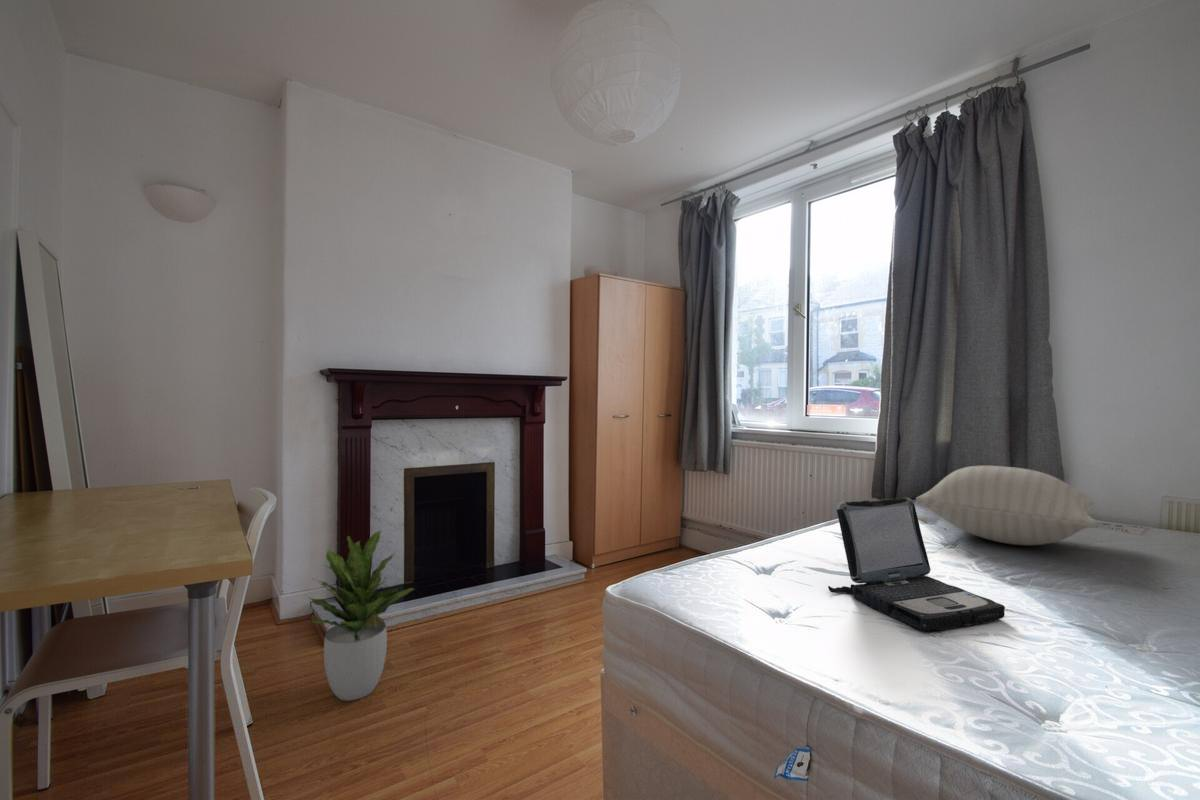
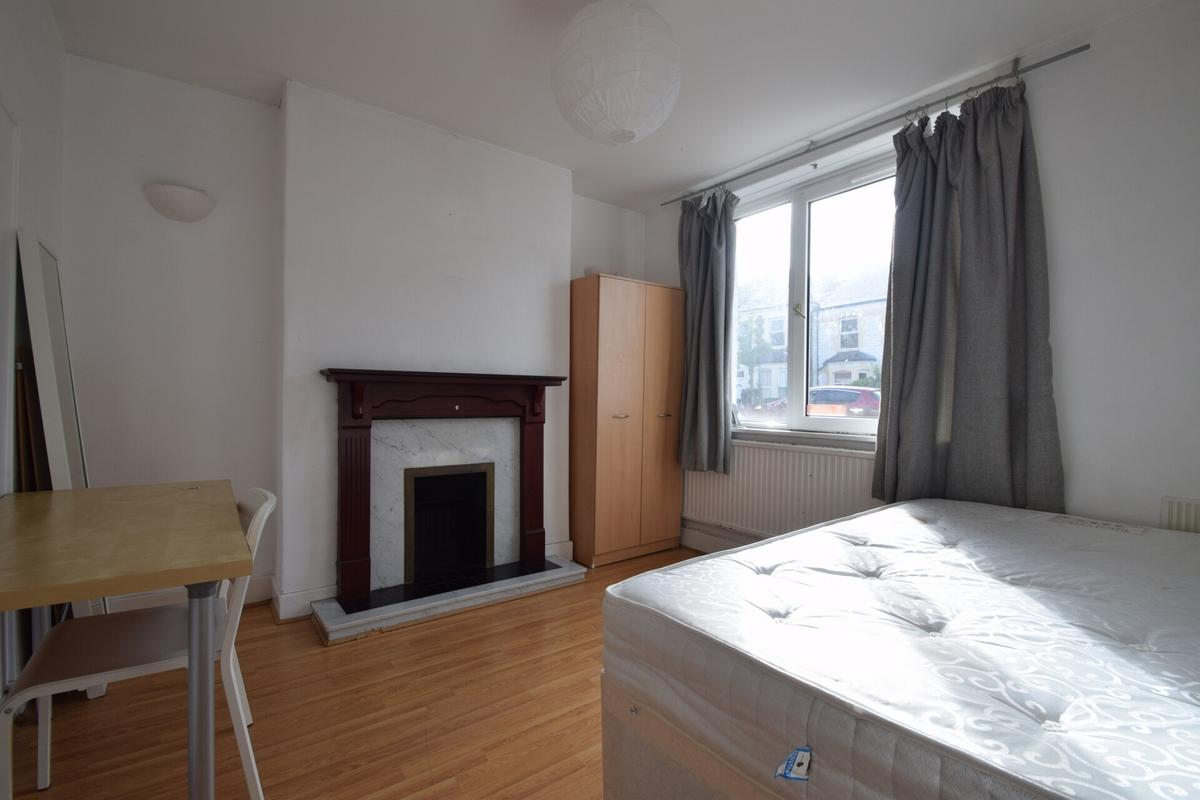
- pillow [915,465,1099,546]
- laptop [827,497,1006,632]
- potted plant [309,529,416,702]
